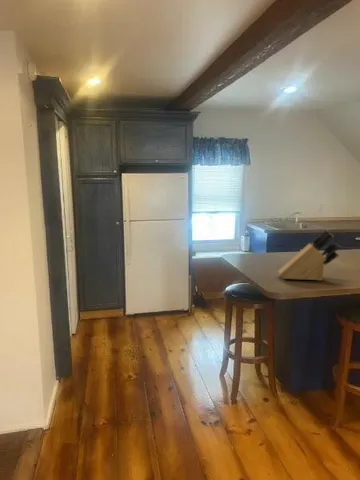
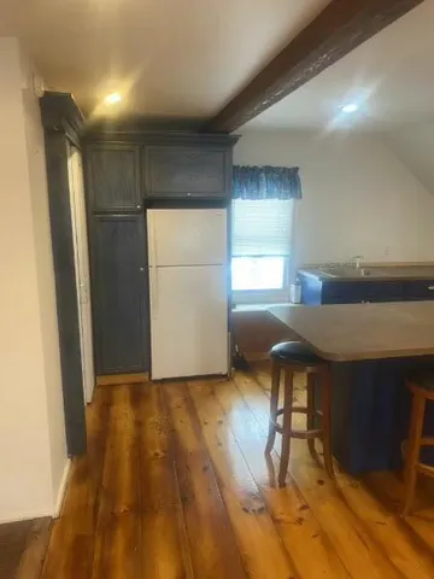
- knife block [277,229,341,282]
